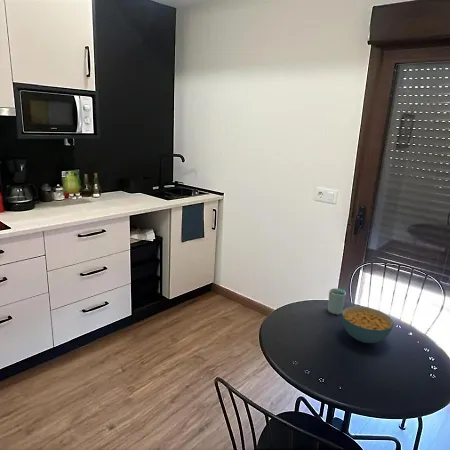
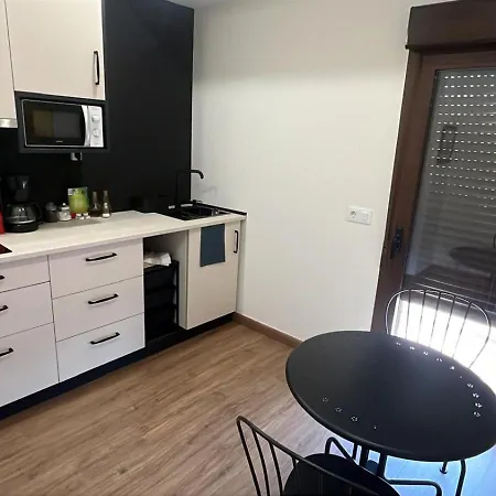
- cereal bowl [340,305,395,344]
- cup [327,287,347,316]
